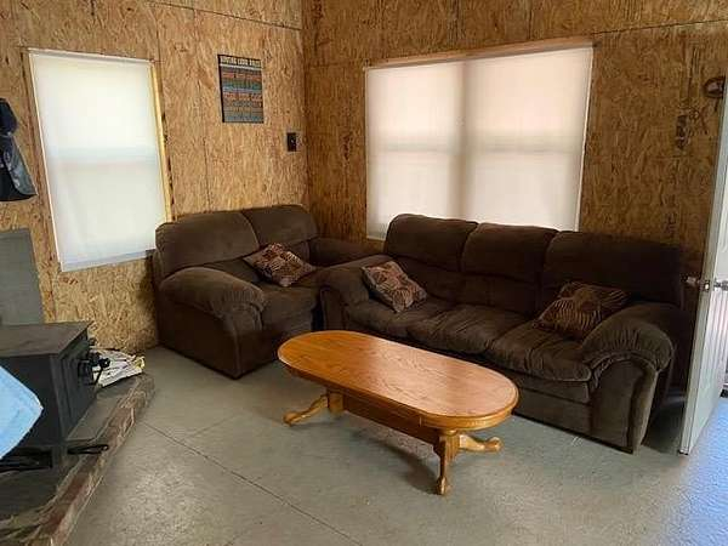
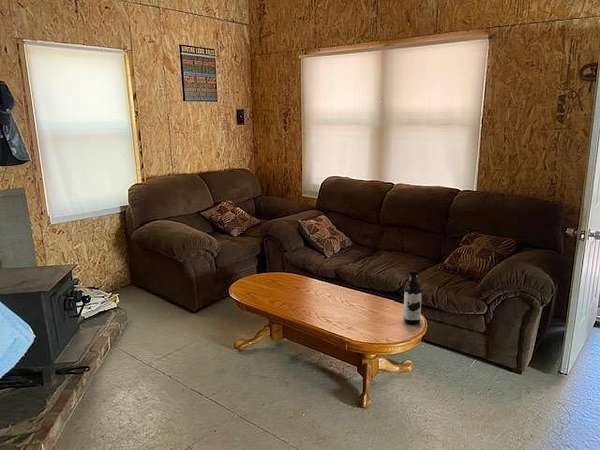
+ water bottle [402,269,423,325]
